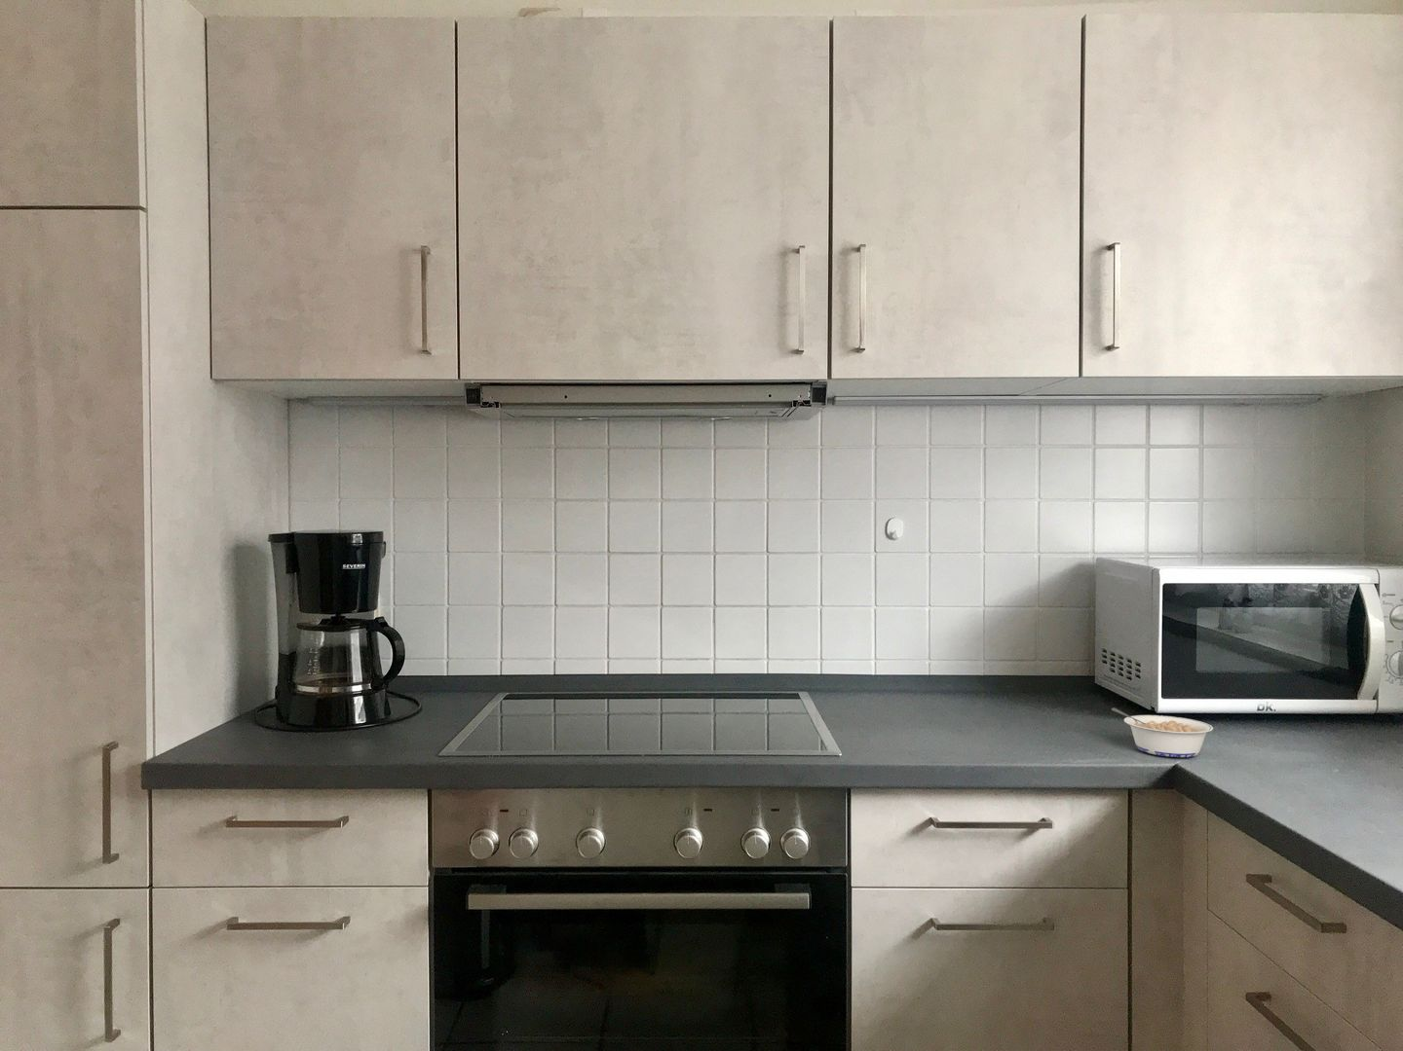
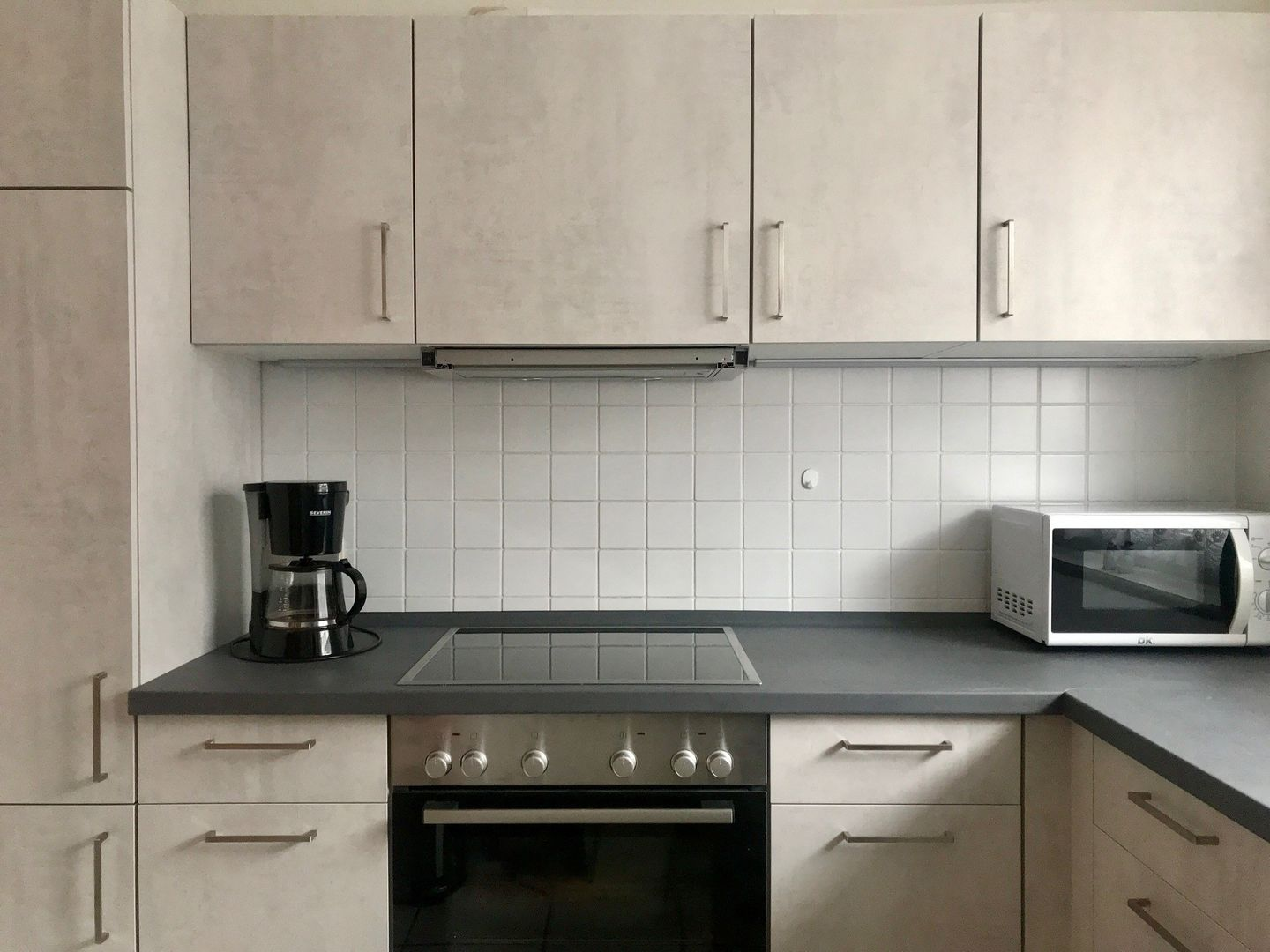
- legume [1110,708,1214,758]
